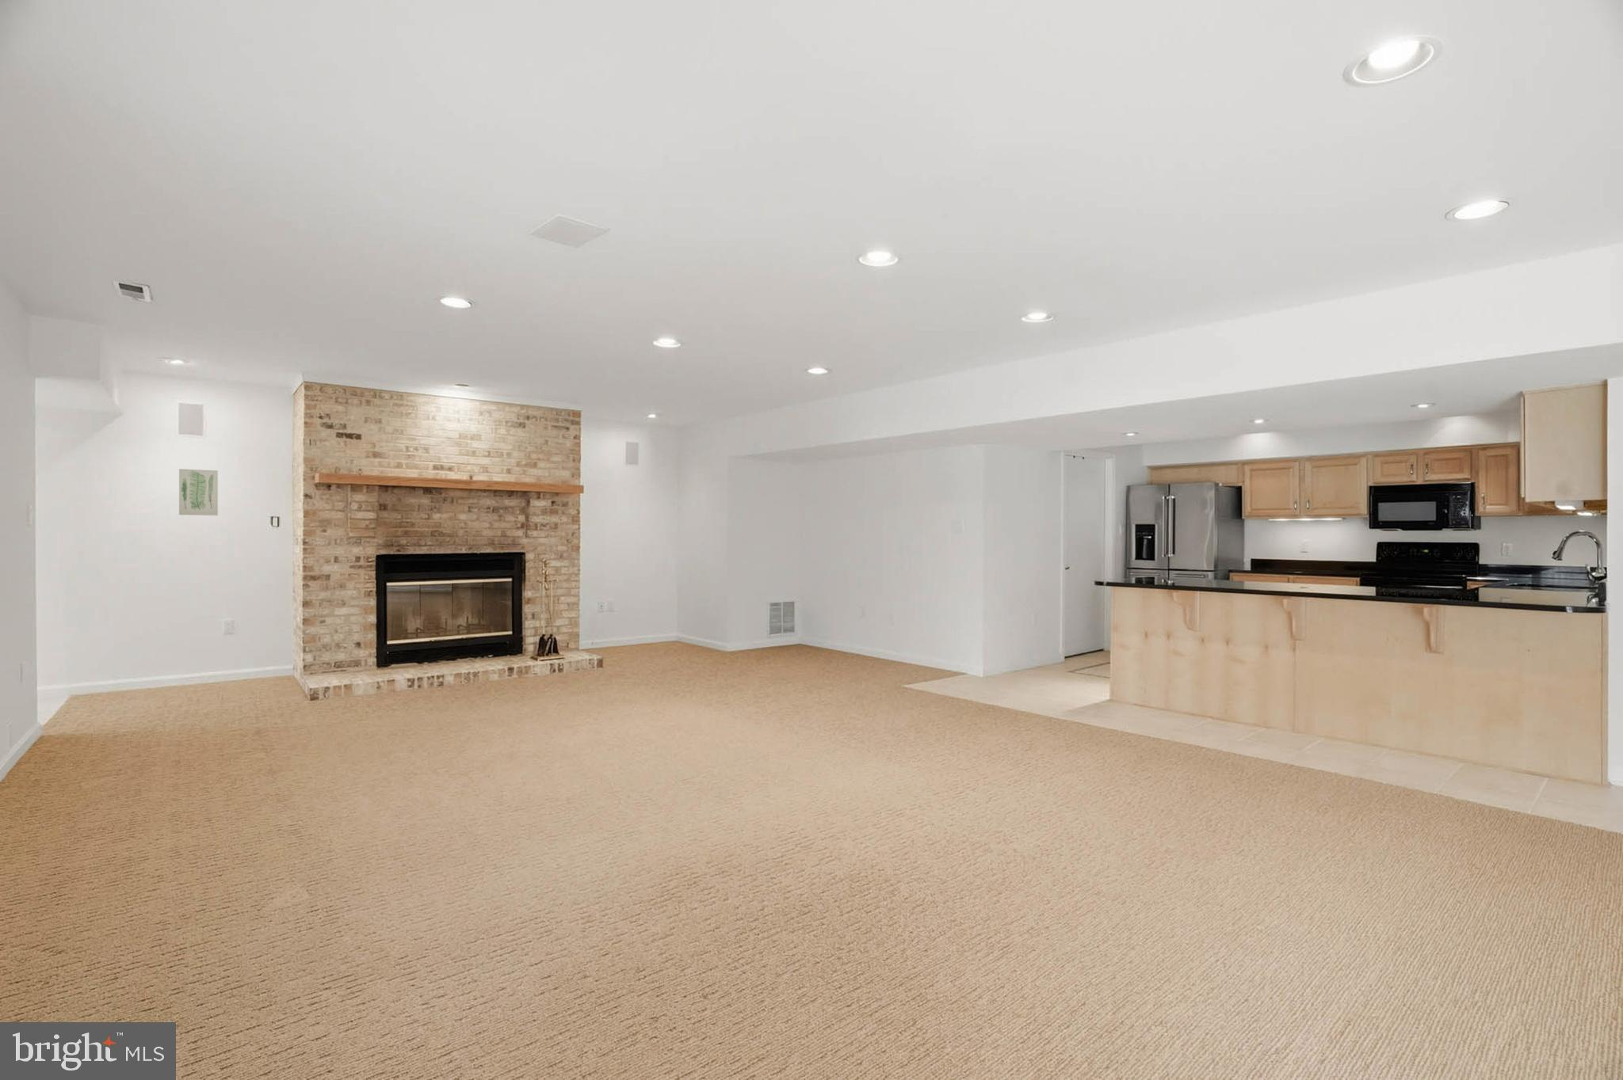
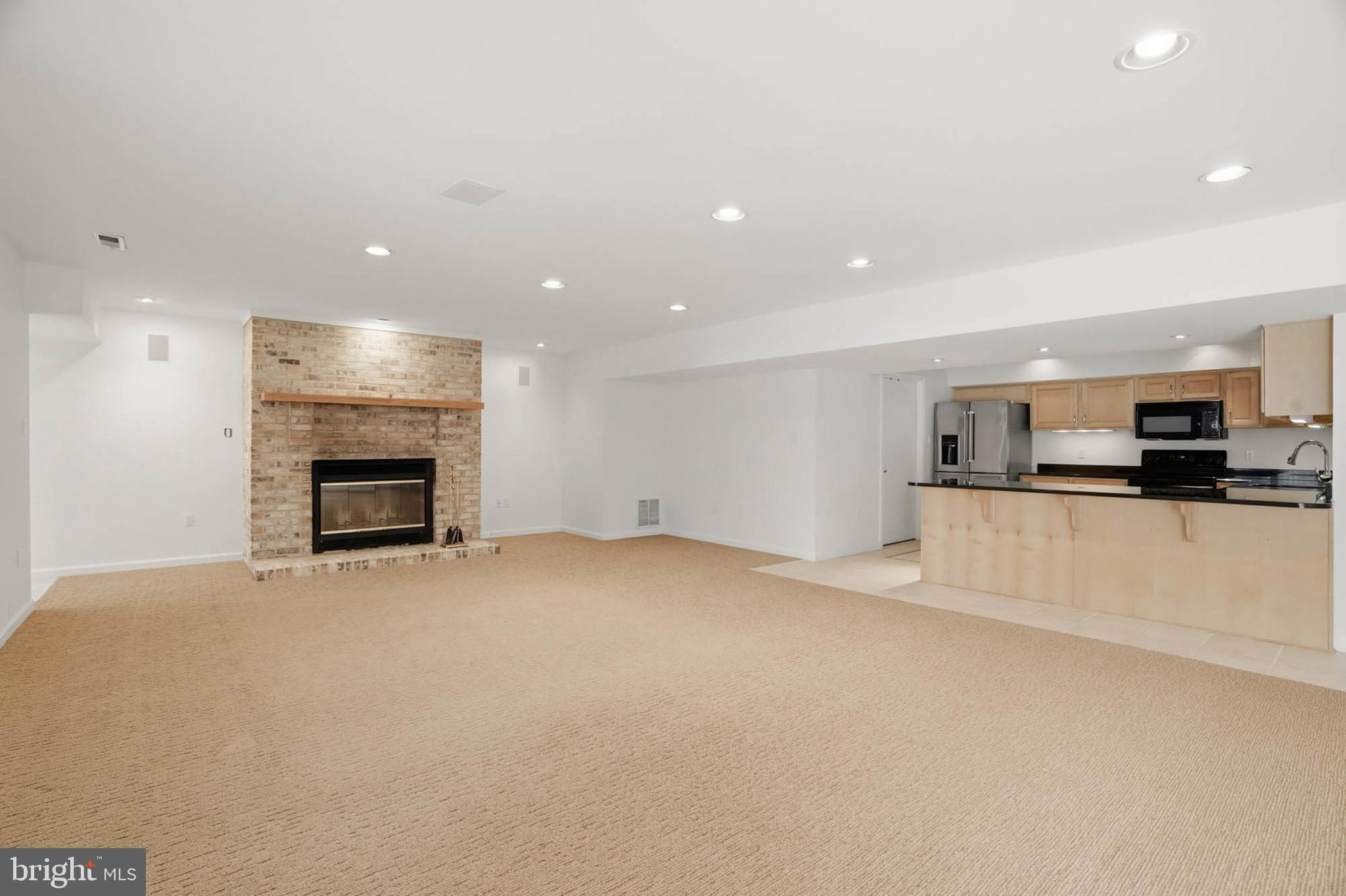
- wall art [178,468,218,516]
